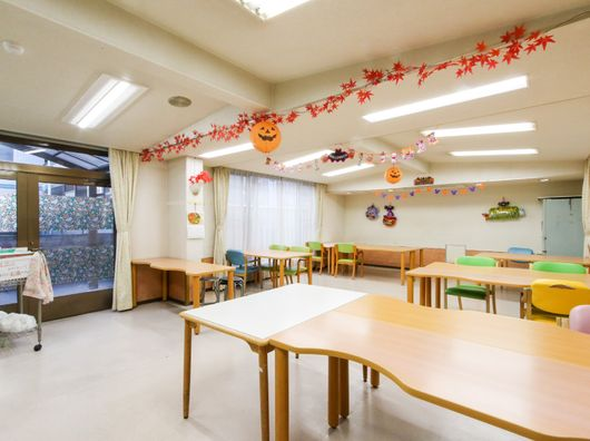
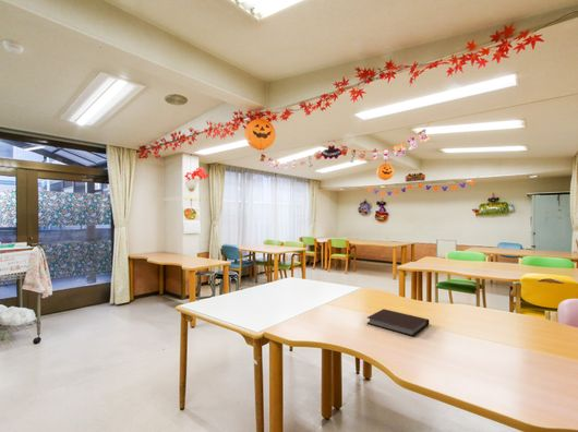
+ notebook [366,308,430,337]
